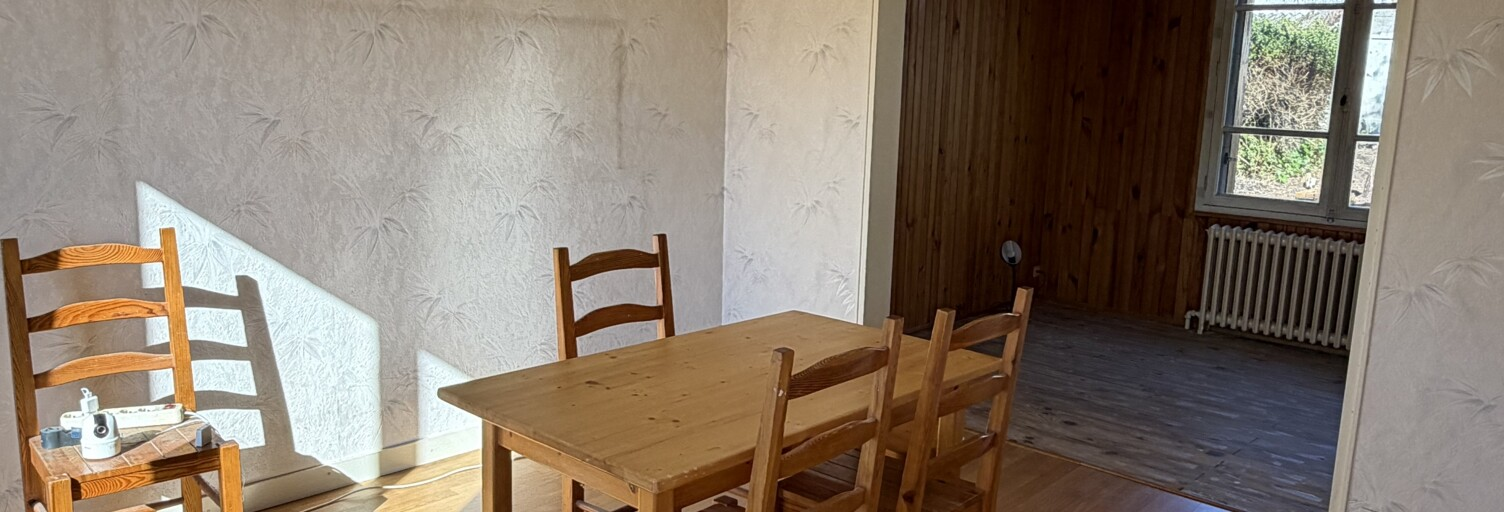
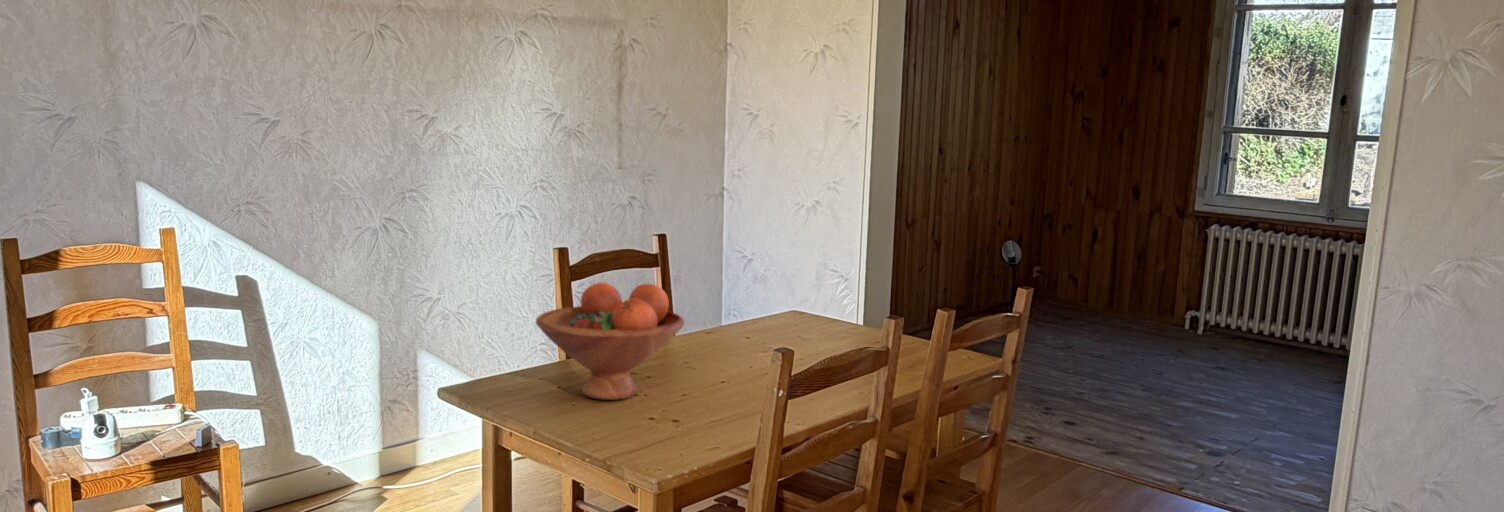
+ fruit bowl [535,282,686,401]
